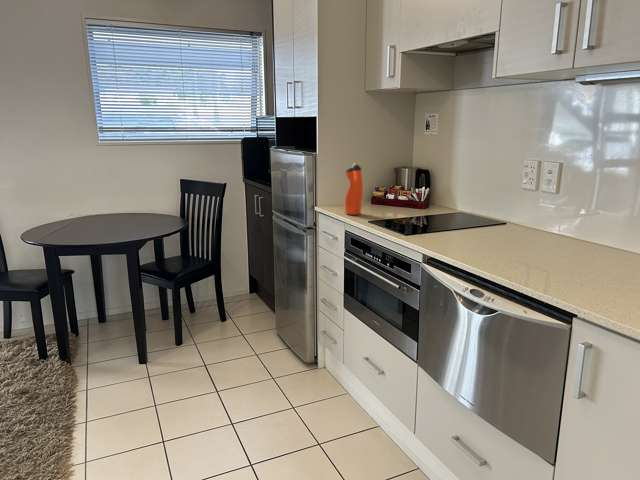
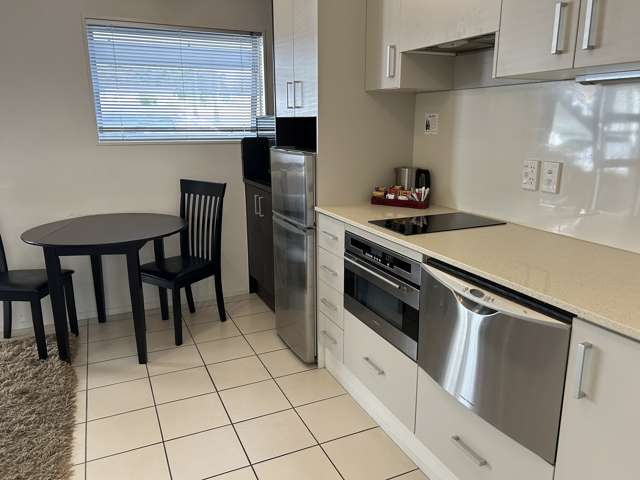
- water bottle [344,162,364,216]
